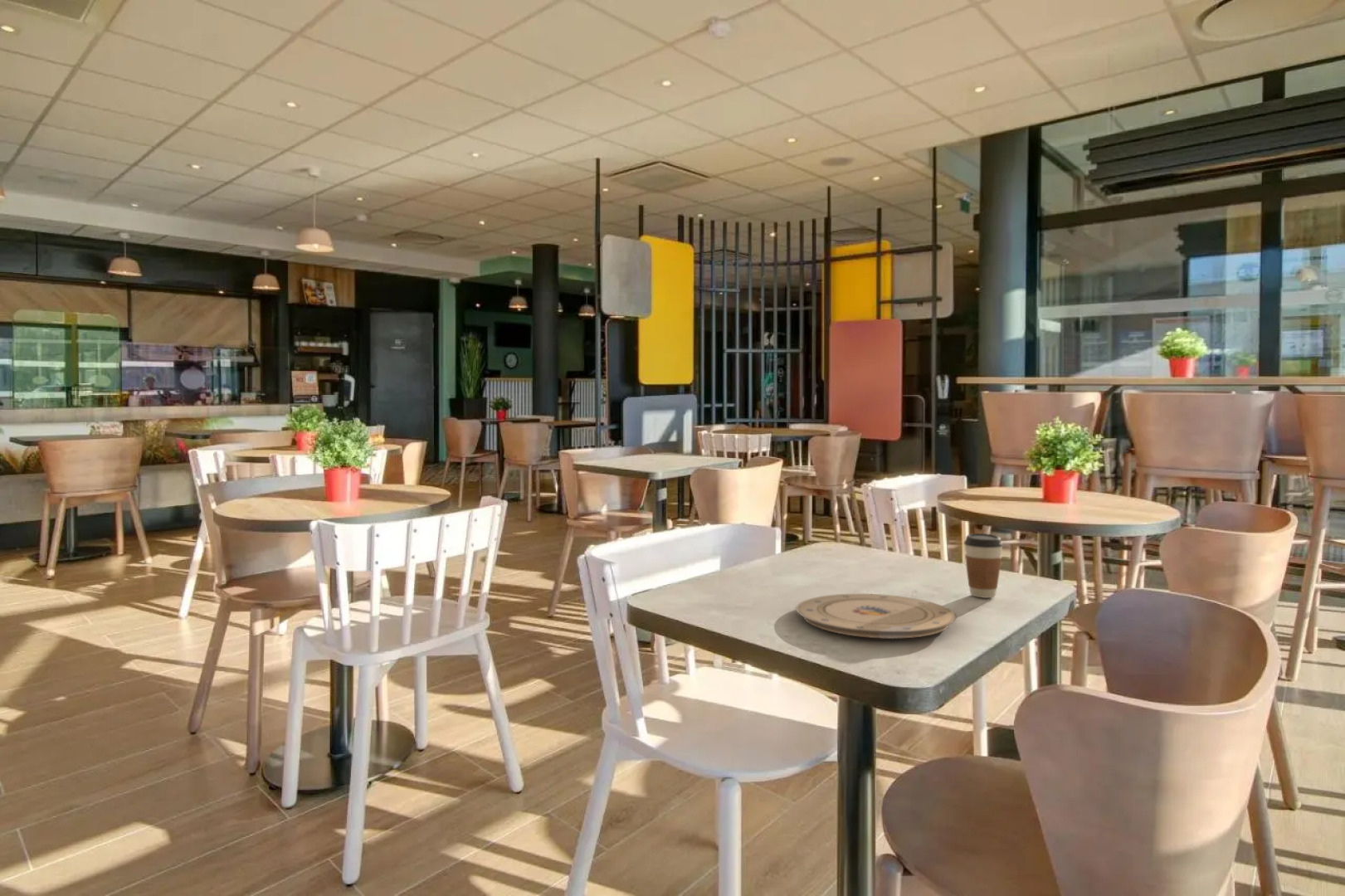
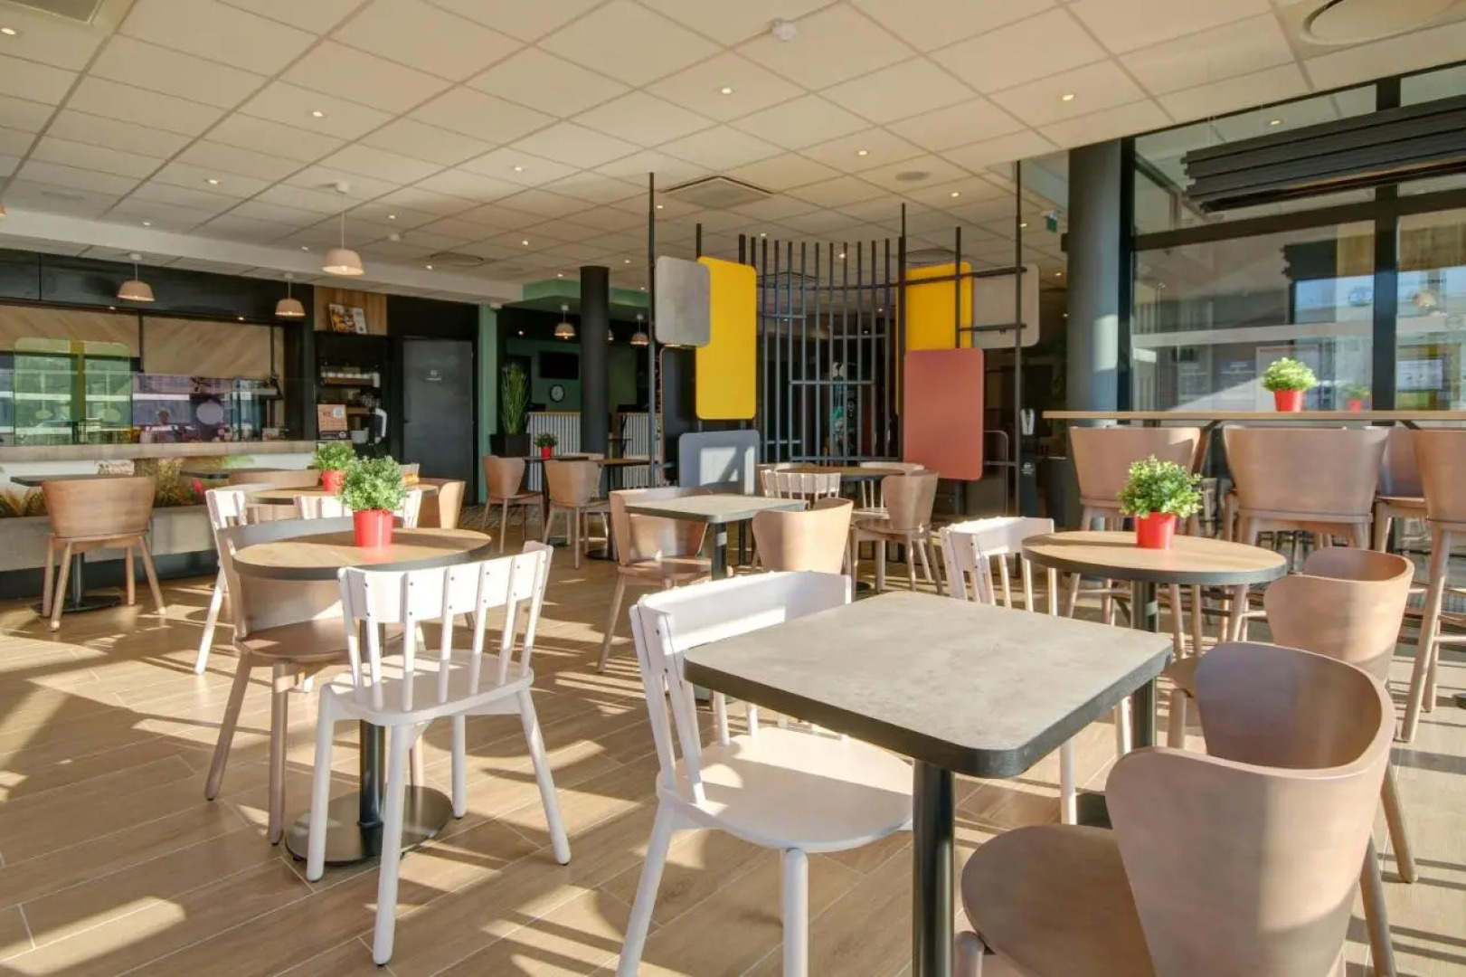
- plate [795,593,958,640]
- coffee cup [963,533,1004,599]
